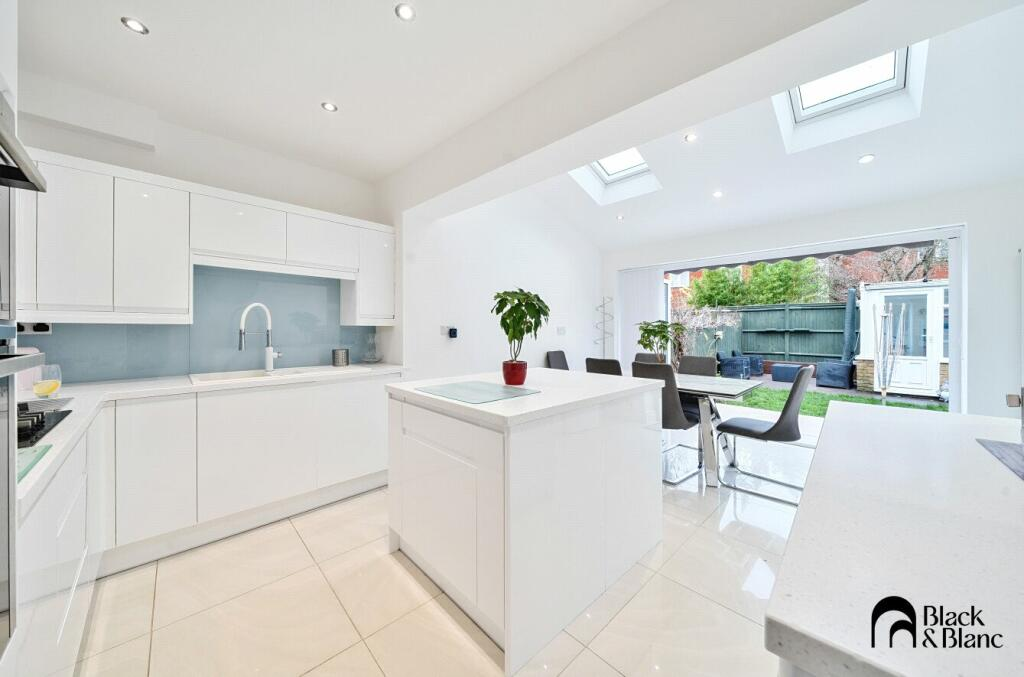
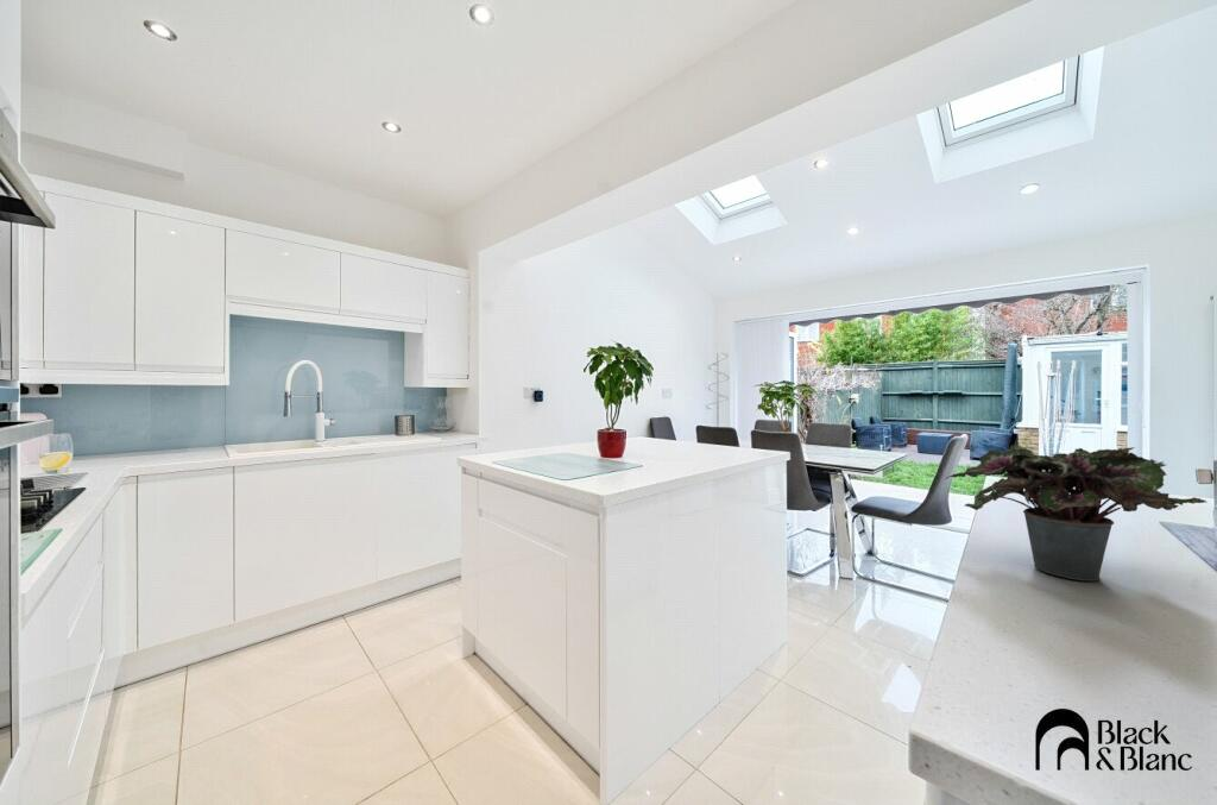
+ potted plant [944,444,1207,581]
